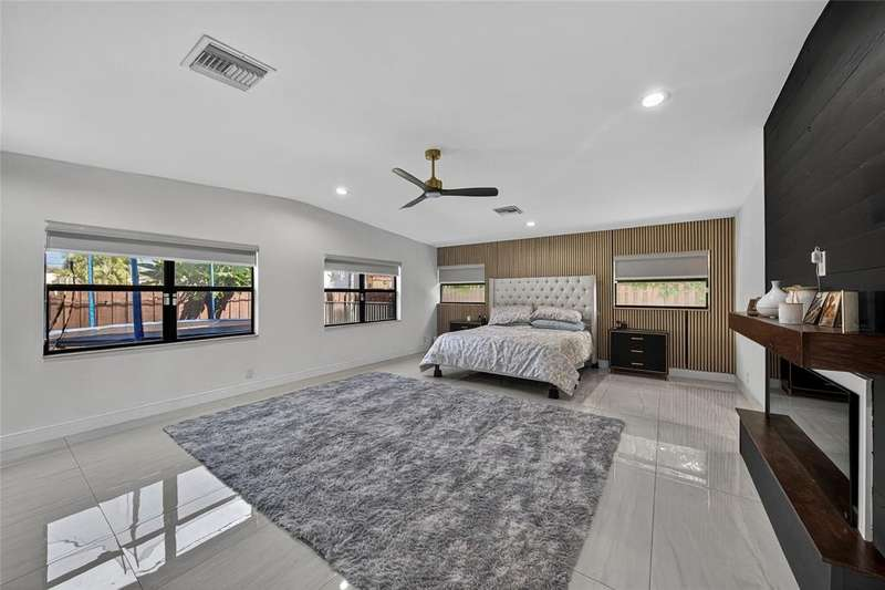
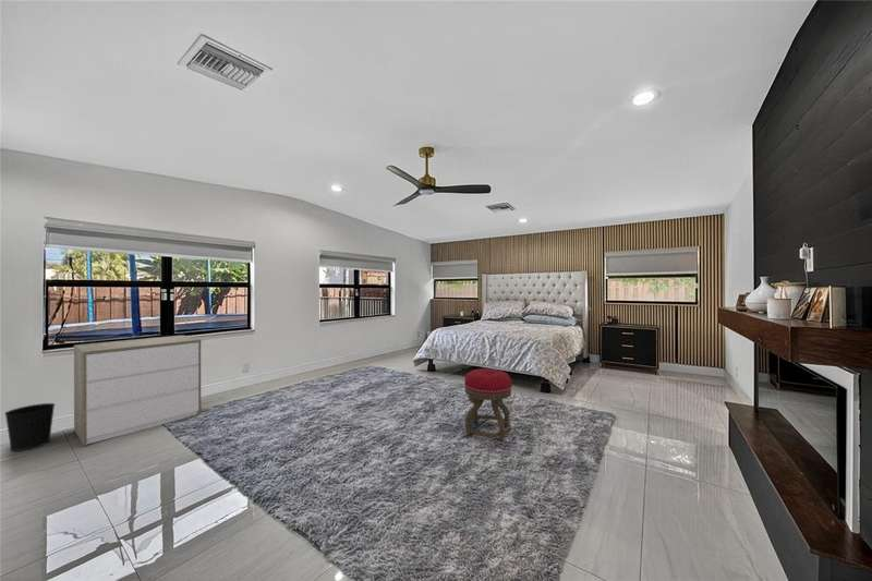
+ wastebasket [3,402,57,452]
+ stool [463,367,513,441]
+ dresser [73,334,202,447]
